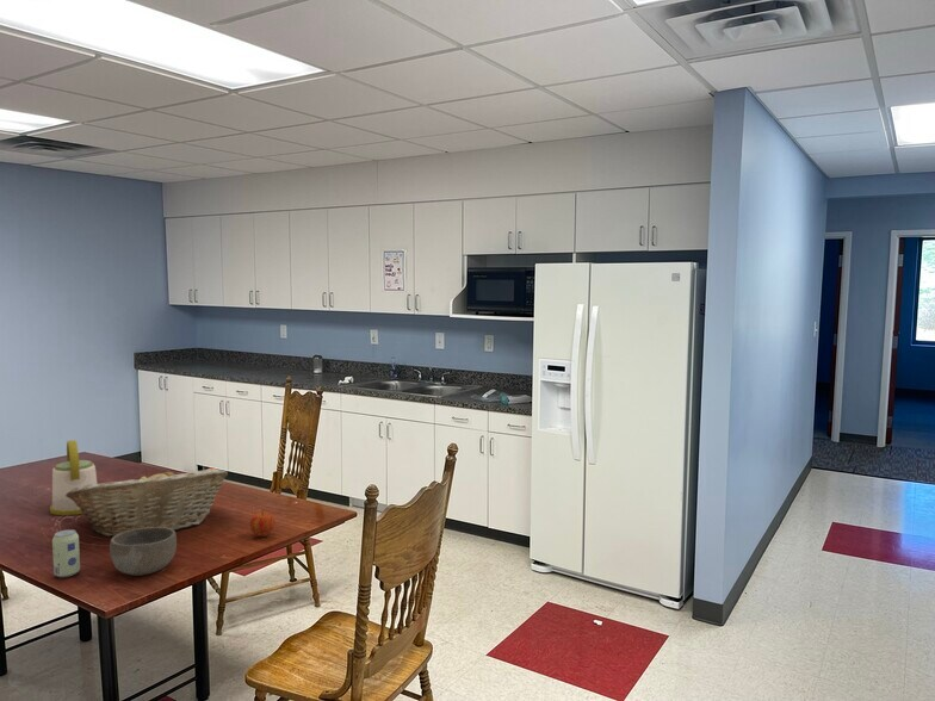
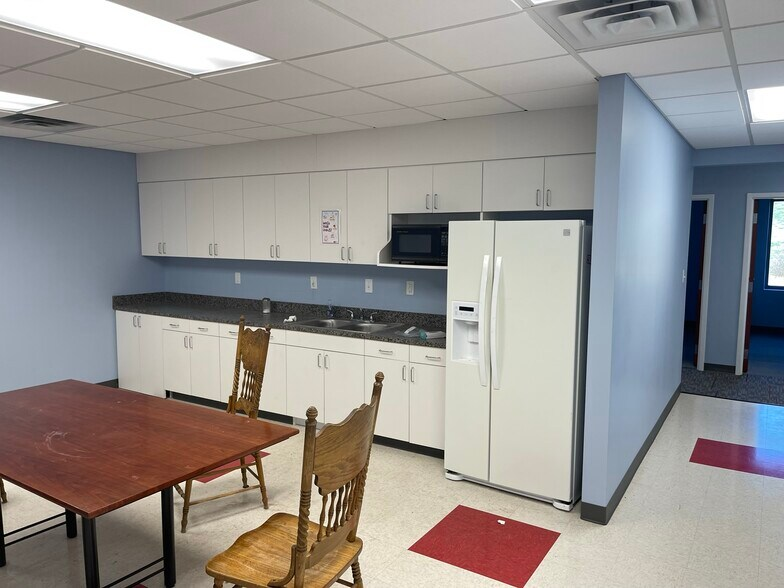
- kettle [49,439,98,516]
- beverage can [51,528,81,578]
- fruit basket [66,467,229,538]
- bowl [109,527,178,577]
- apple [249,511,277,538]
